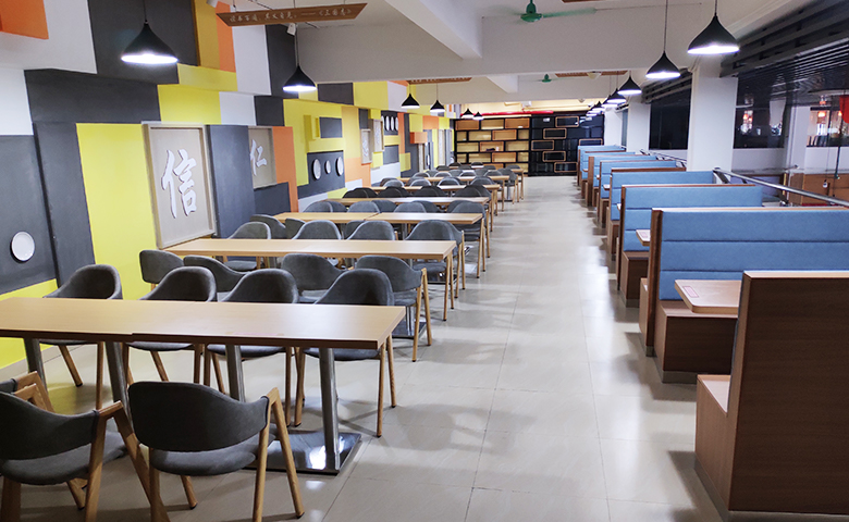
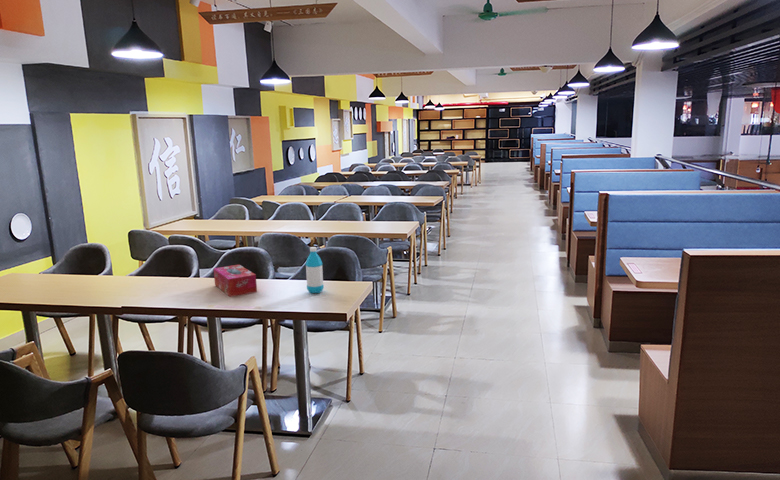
+ water bottle [305,246,325,294]
+ tissue box [212,264,258,298]
